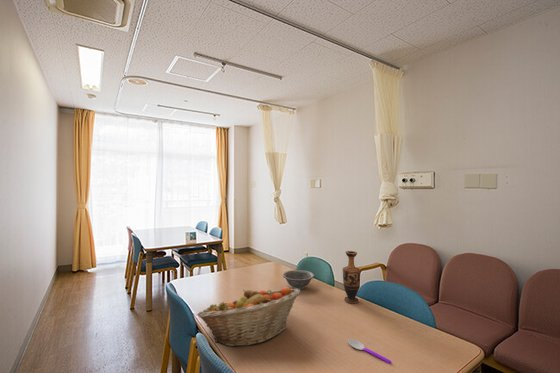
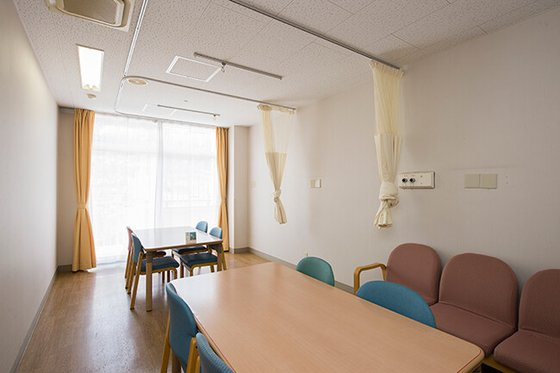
- decorative bowl [282,269,315,290]
- spoon [347,338,392,364]
- fruit basket [196,286,301,347]
- vase [341,250,362,304]
